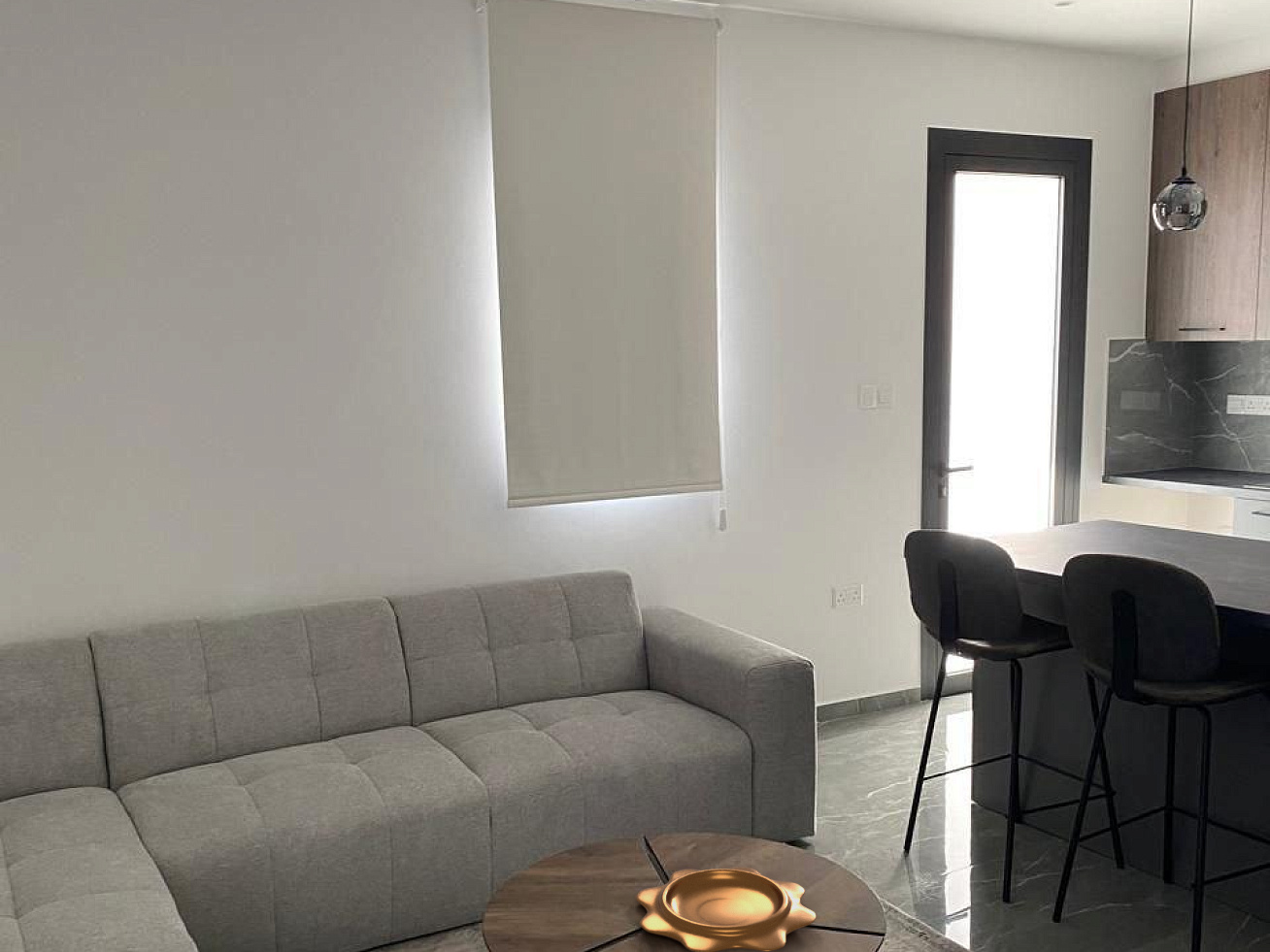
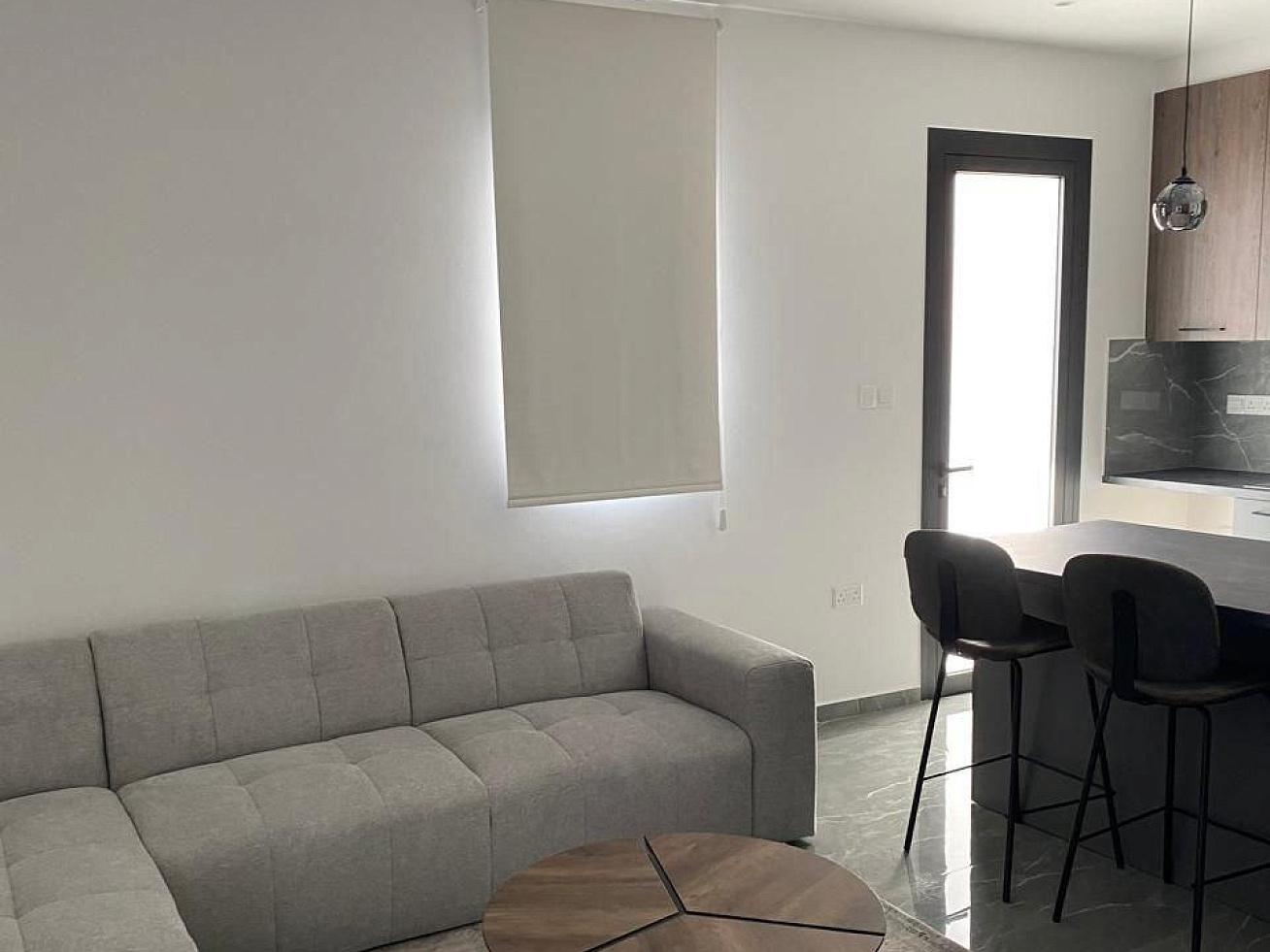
- decorative bowl [635,866,818,952]
